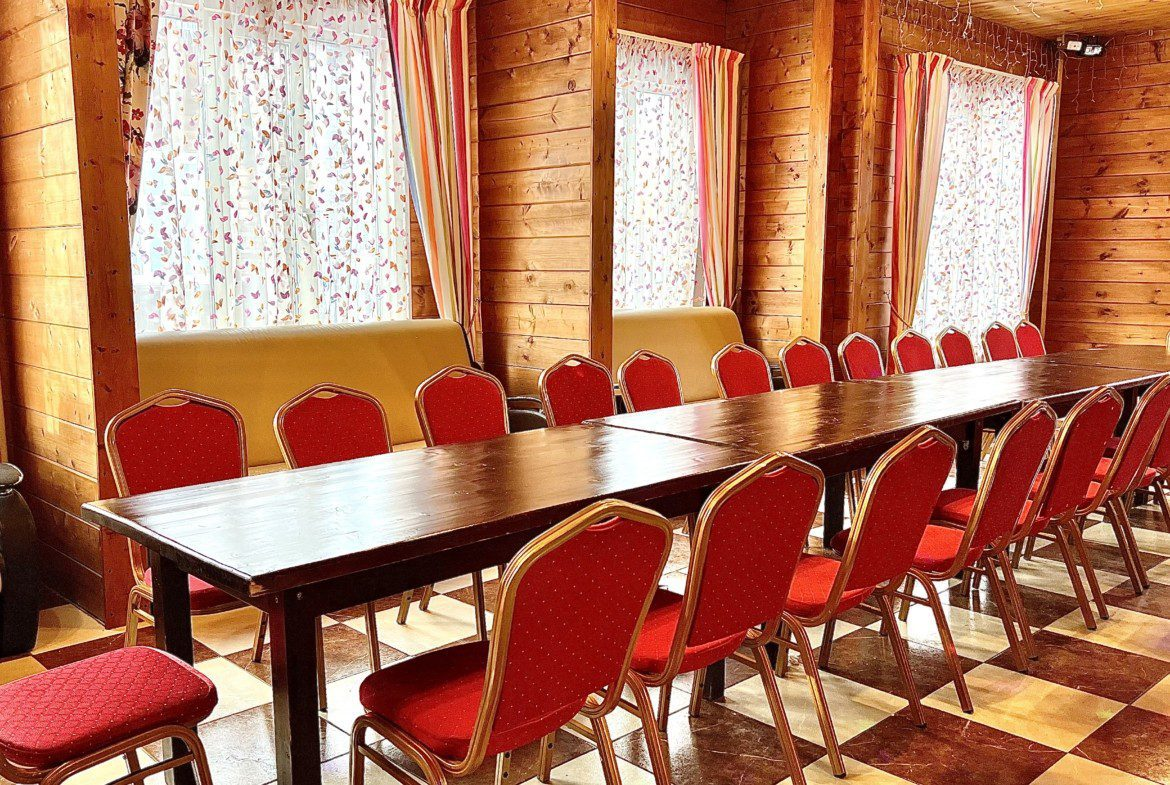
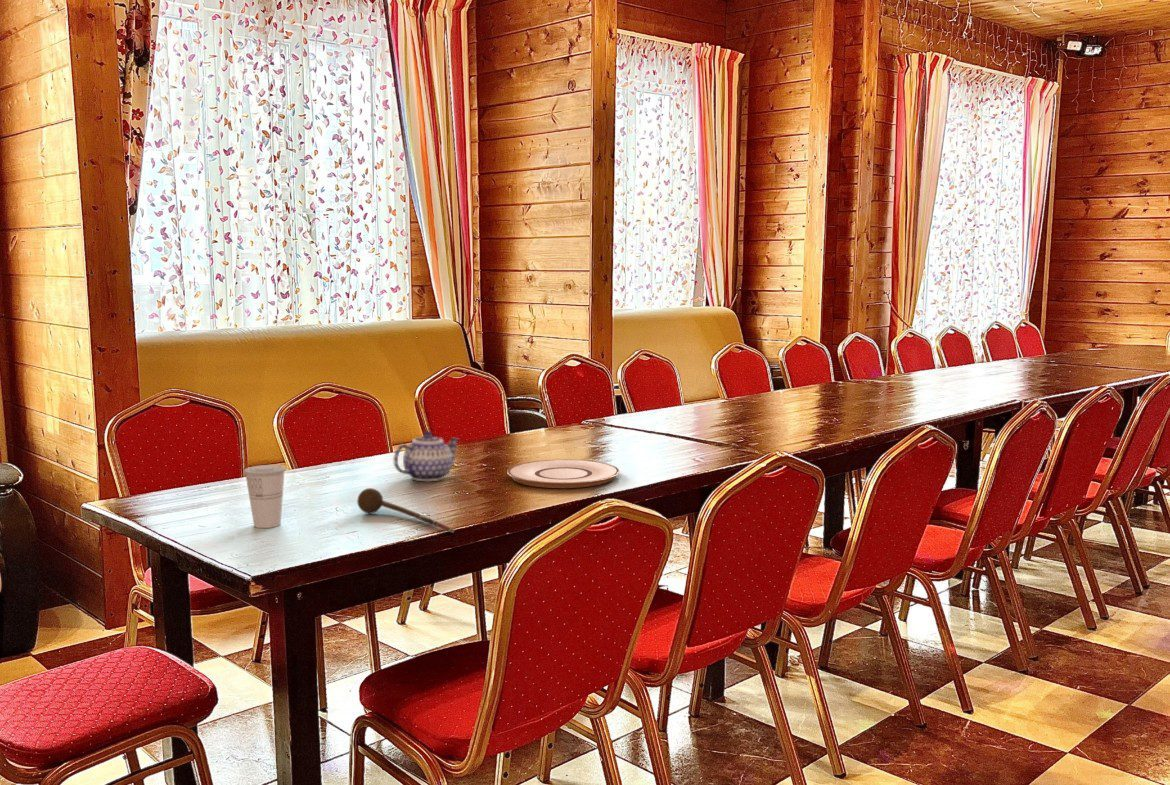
+ plate [506,459,621,489]
+ teapot [393,430,461,482]
+ spoon [356,487,456,534]
+ cup [243,464,287,529]
